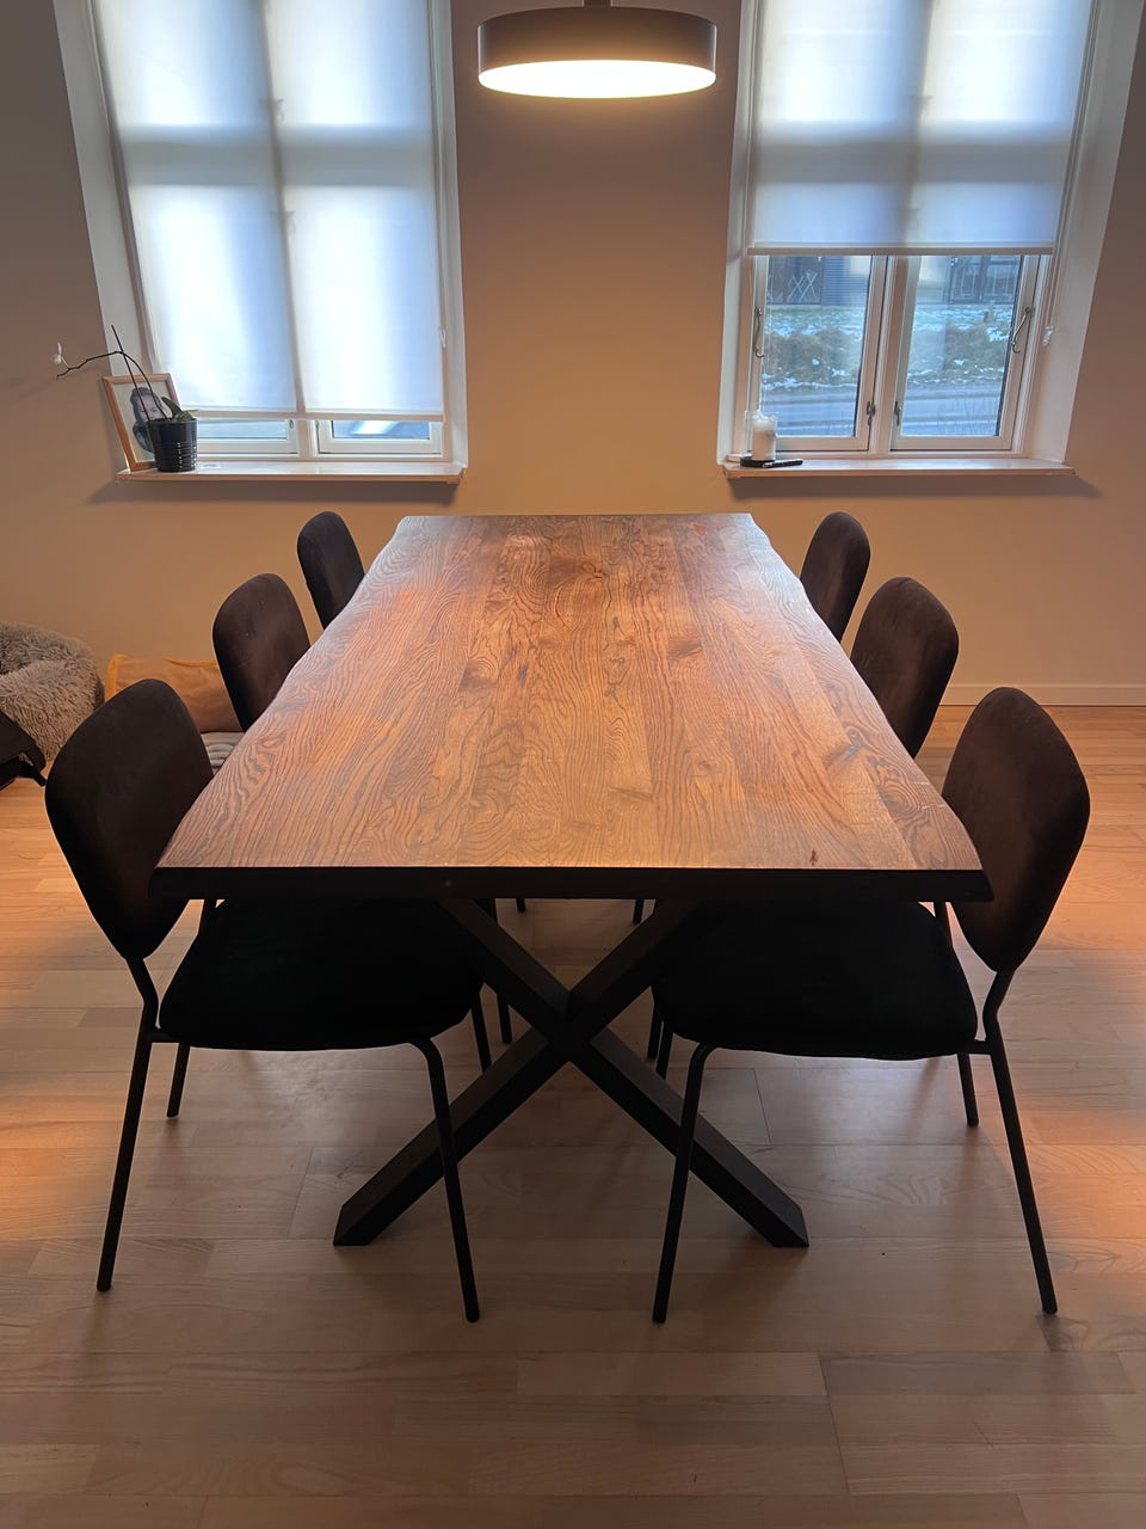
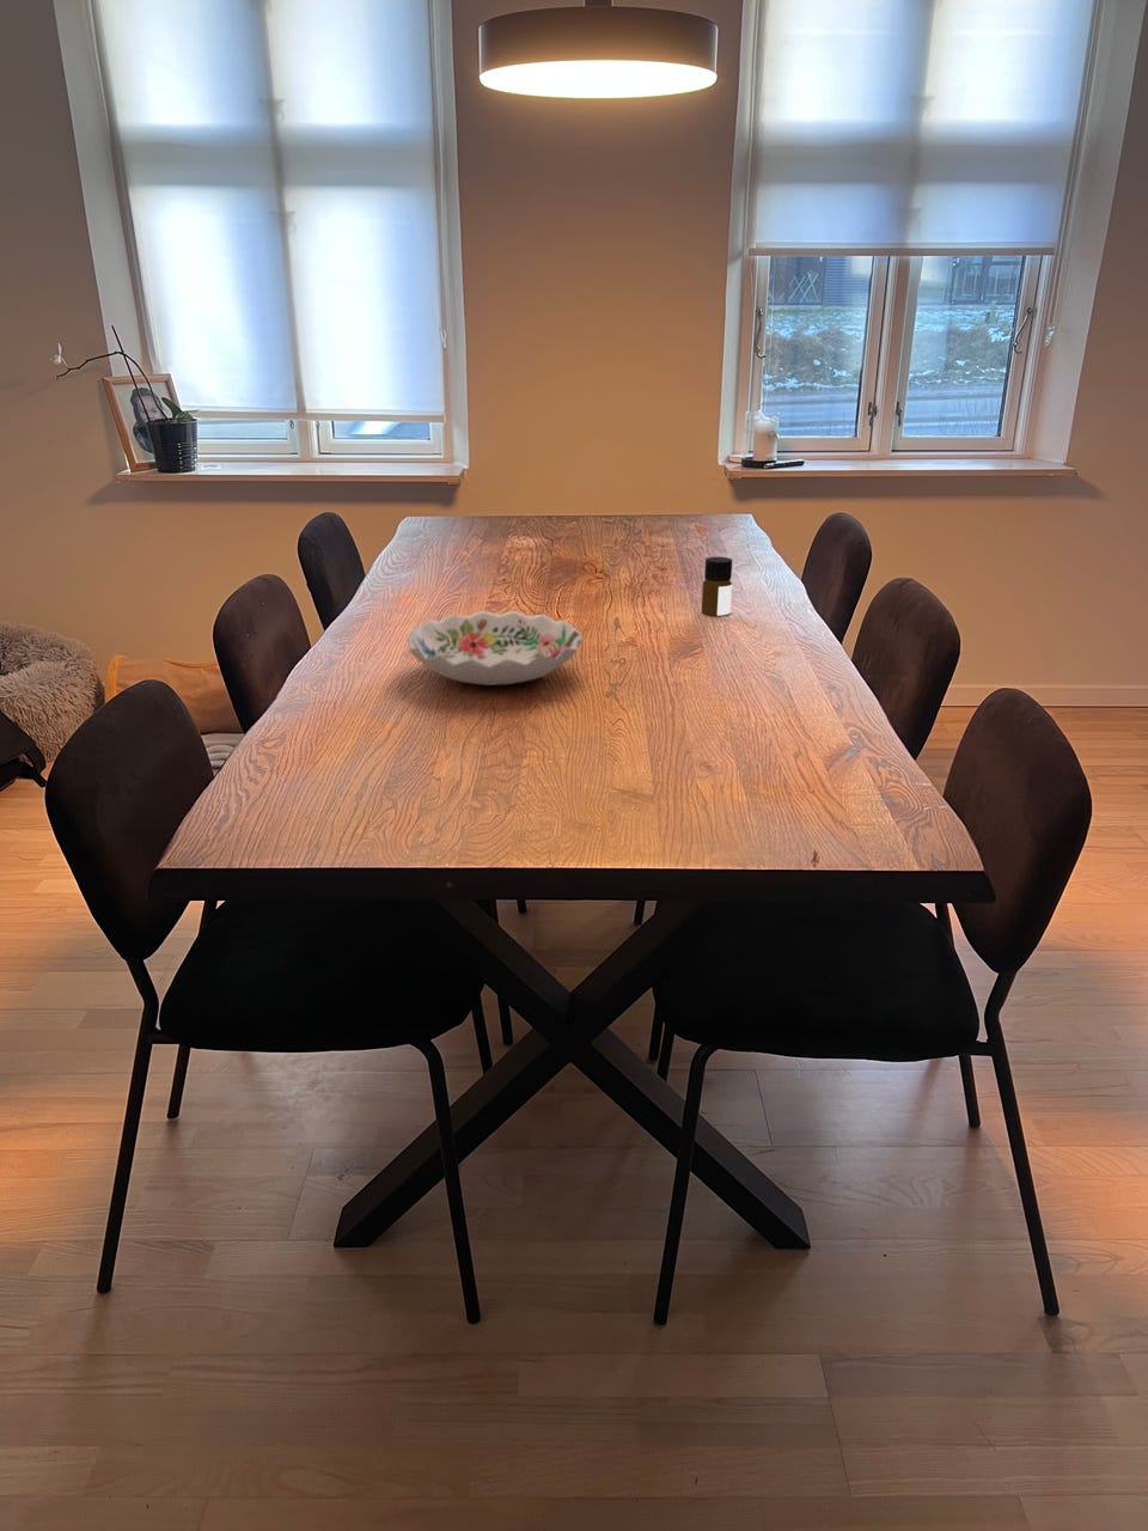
+ bottle [701,556,733,616]
+ decorative bowl [405,610,584,687]
